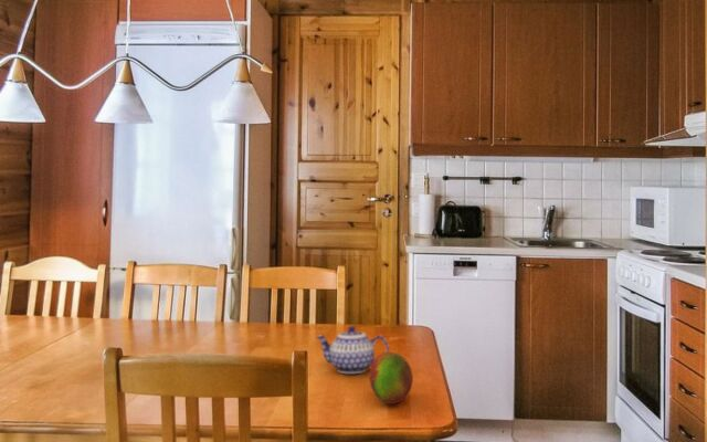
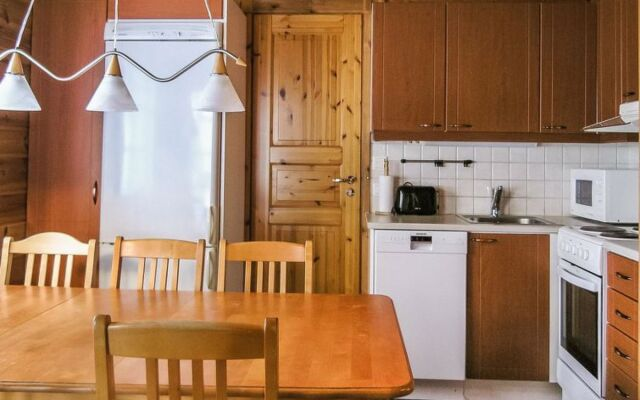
- fruit [369,351,414,406]
- teapot [315,325,390,375]
